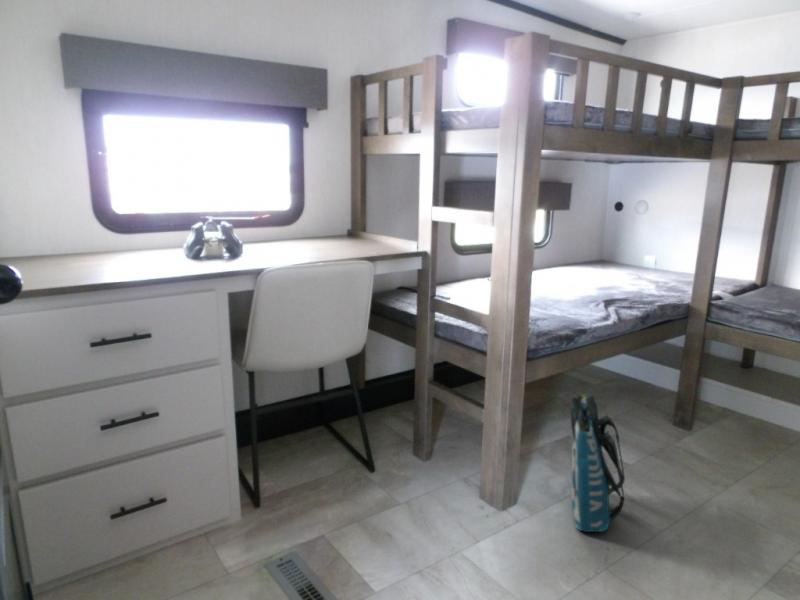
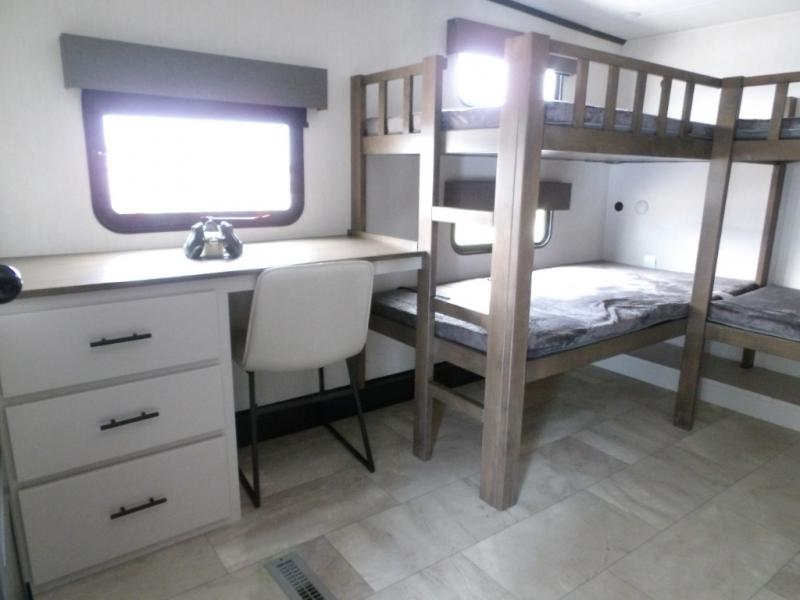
- tote bag [570,394,626,533]
